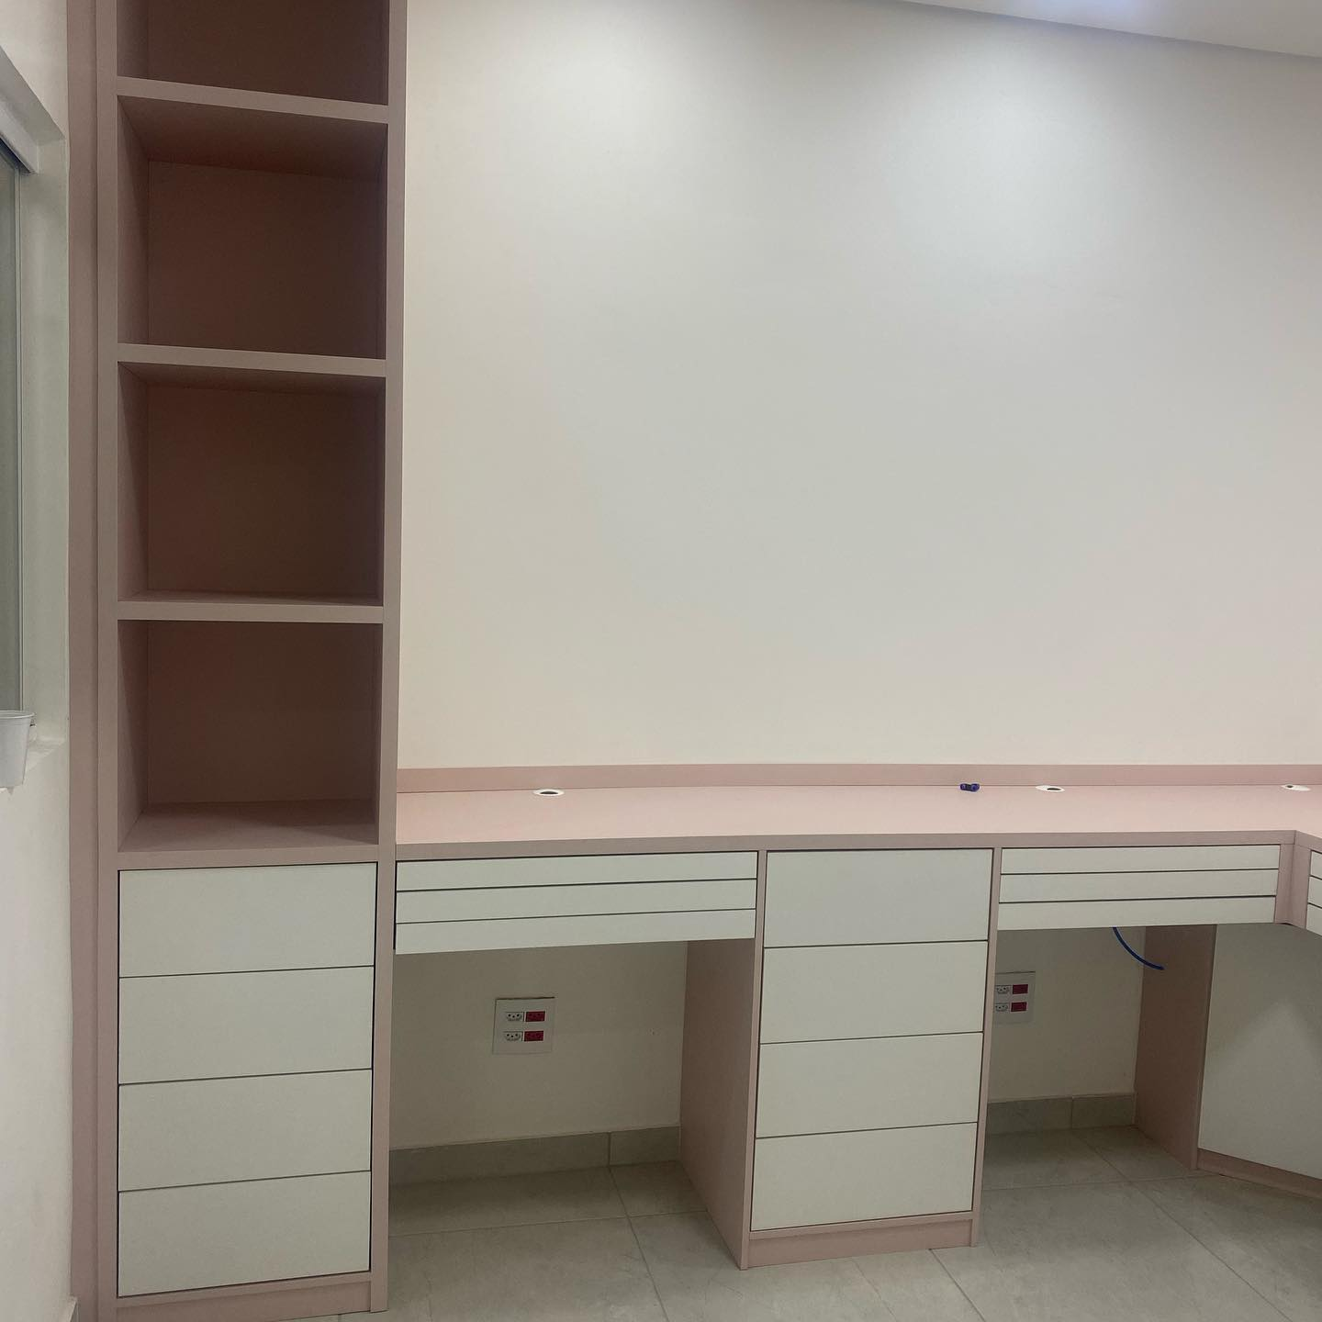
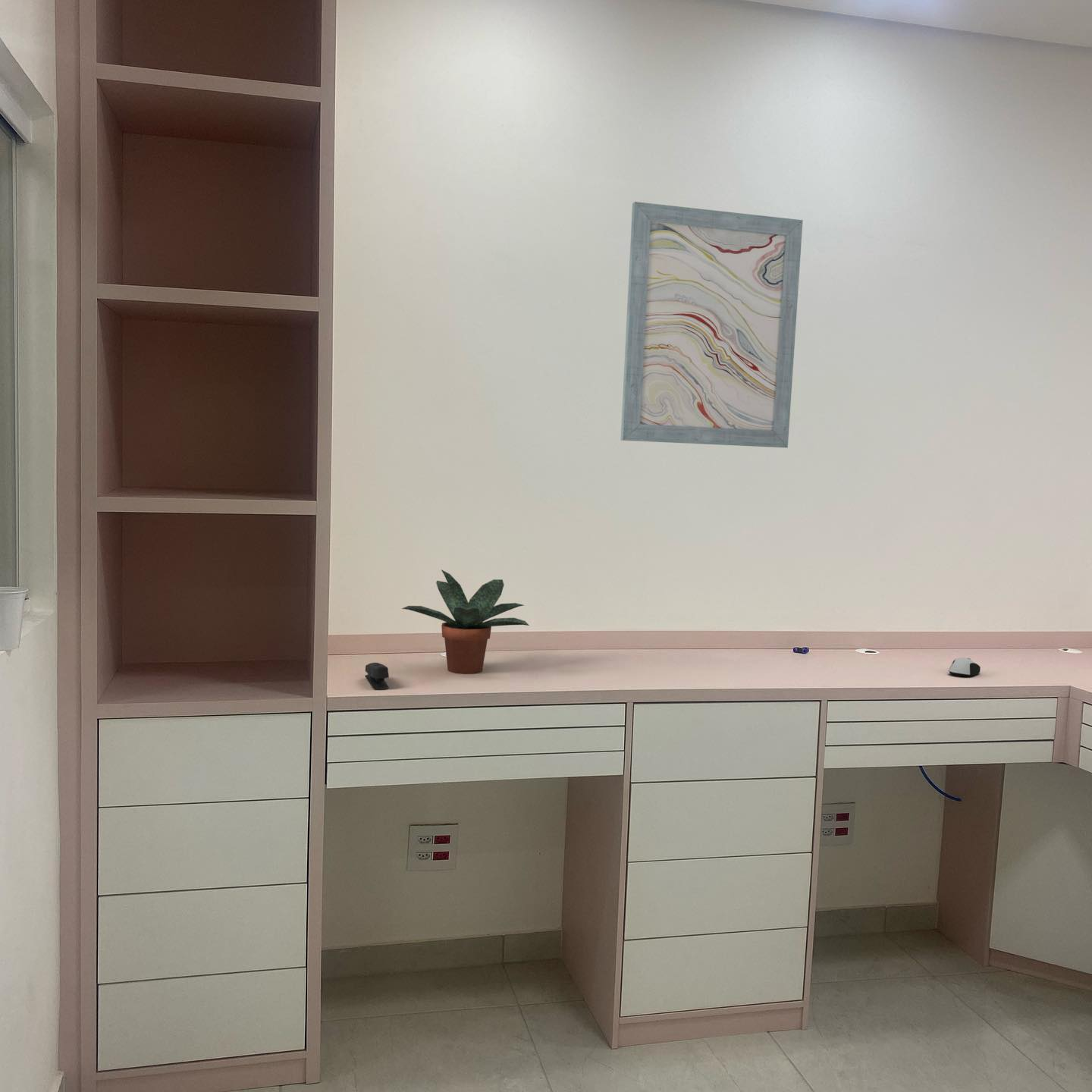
+ computer mouse [948,657,981,678]
+ wall art [620,201,804,448]
+ stapler [364,662,390,690]
+ potted plant [401,569,530,674]
